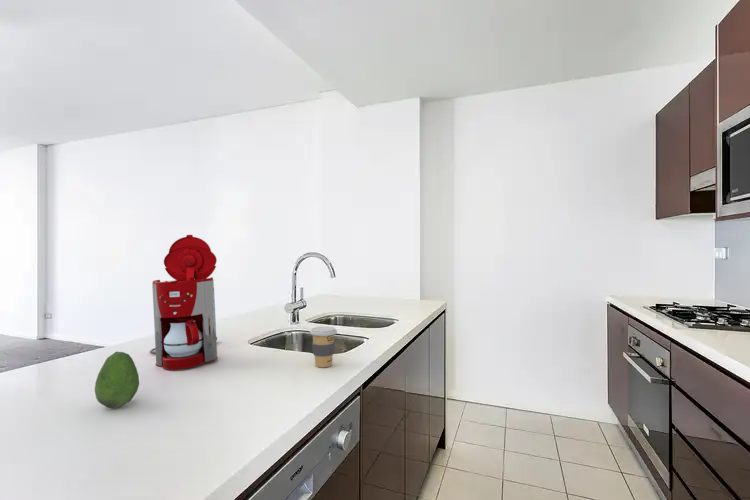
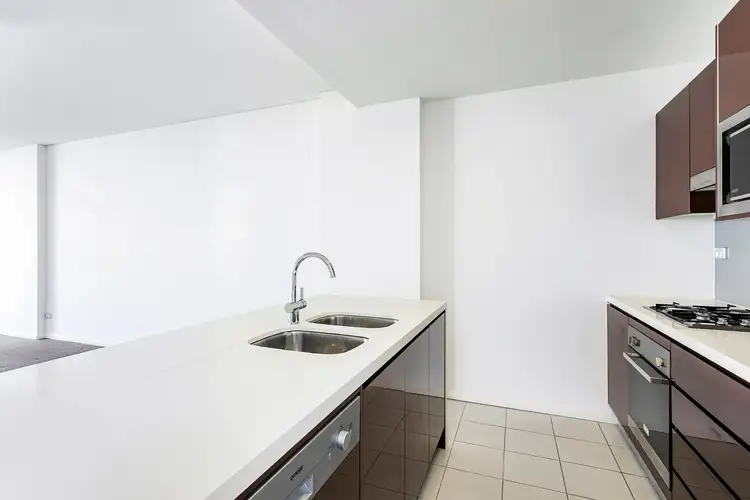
- fruit [94,351,140,409]
- coffee cup [309,325,338,368]
- coffee maker [149,234,219,371]
